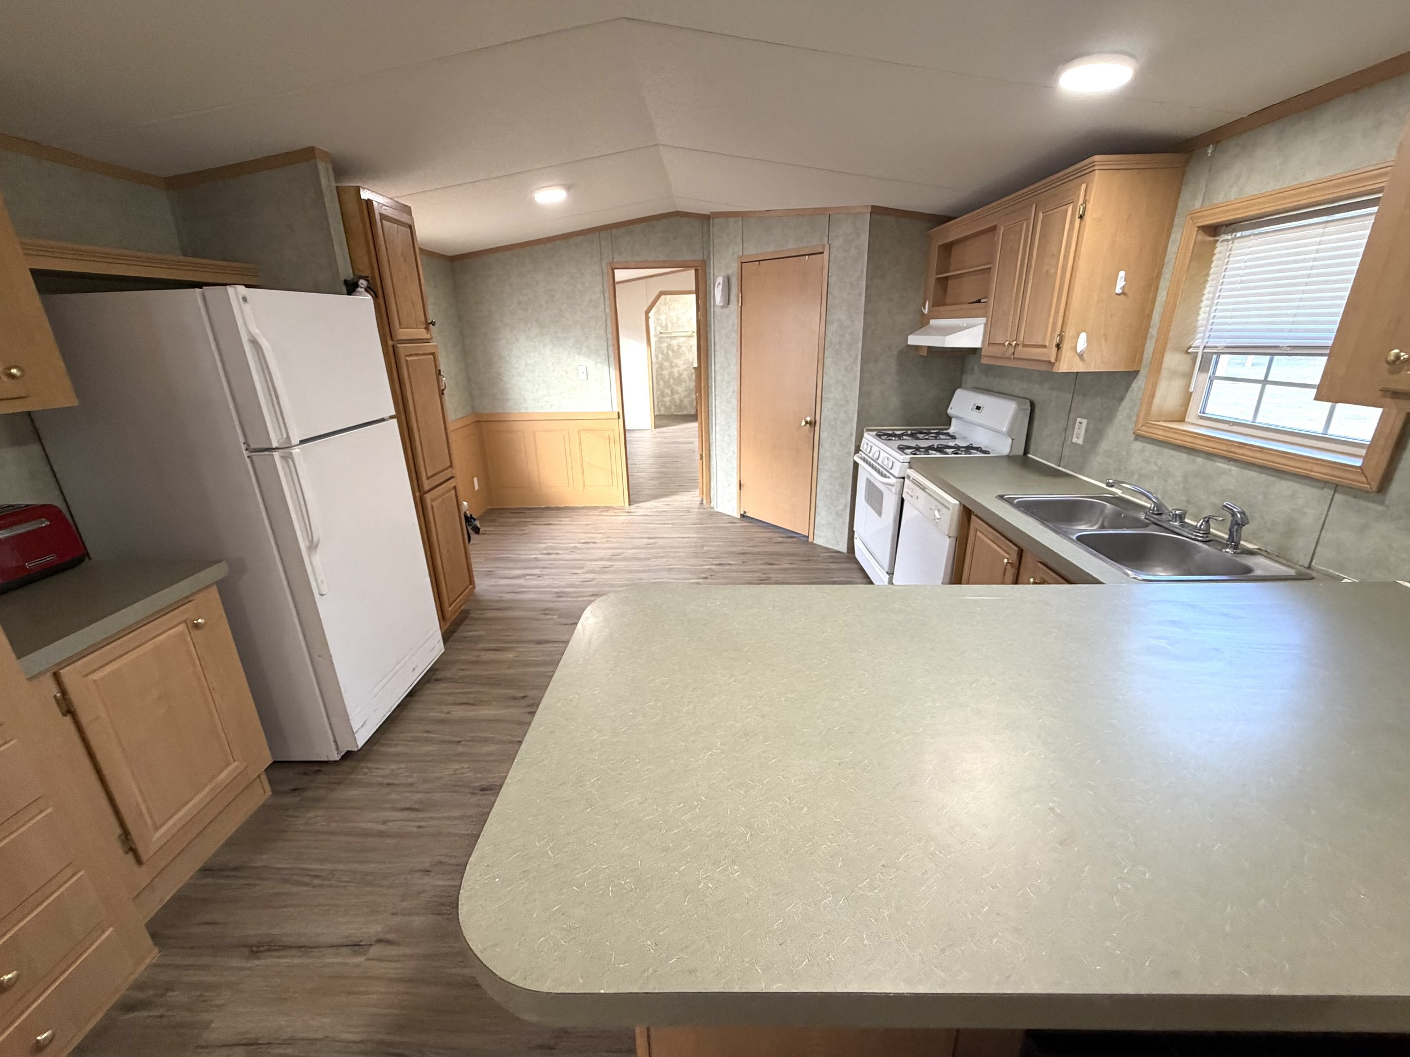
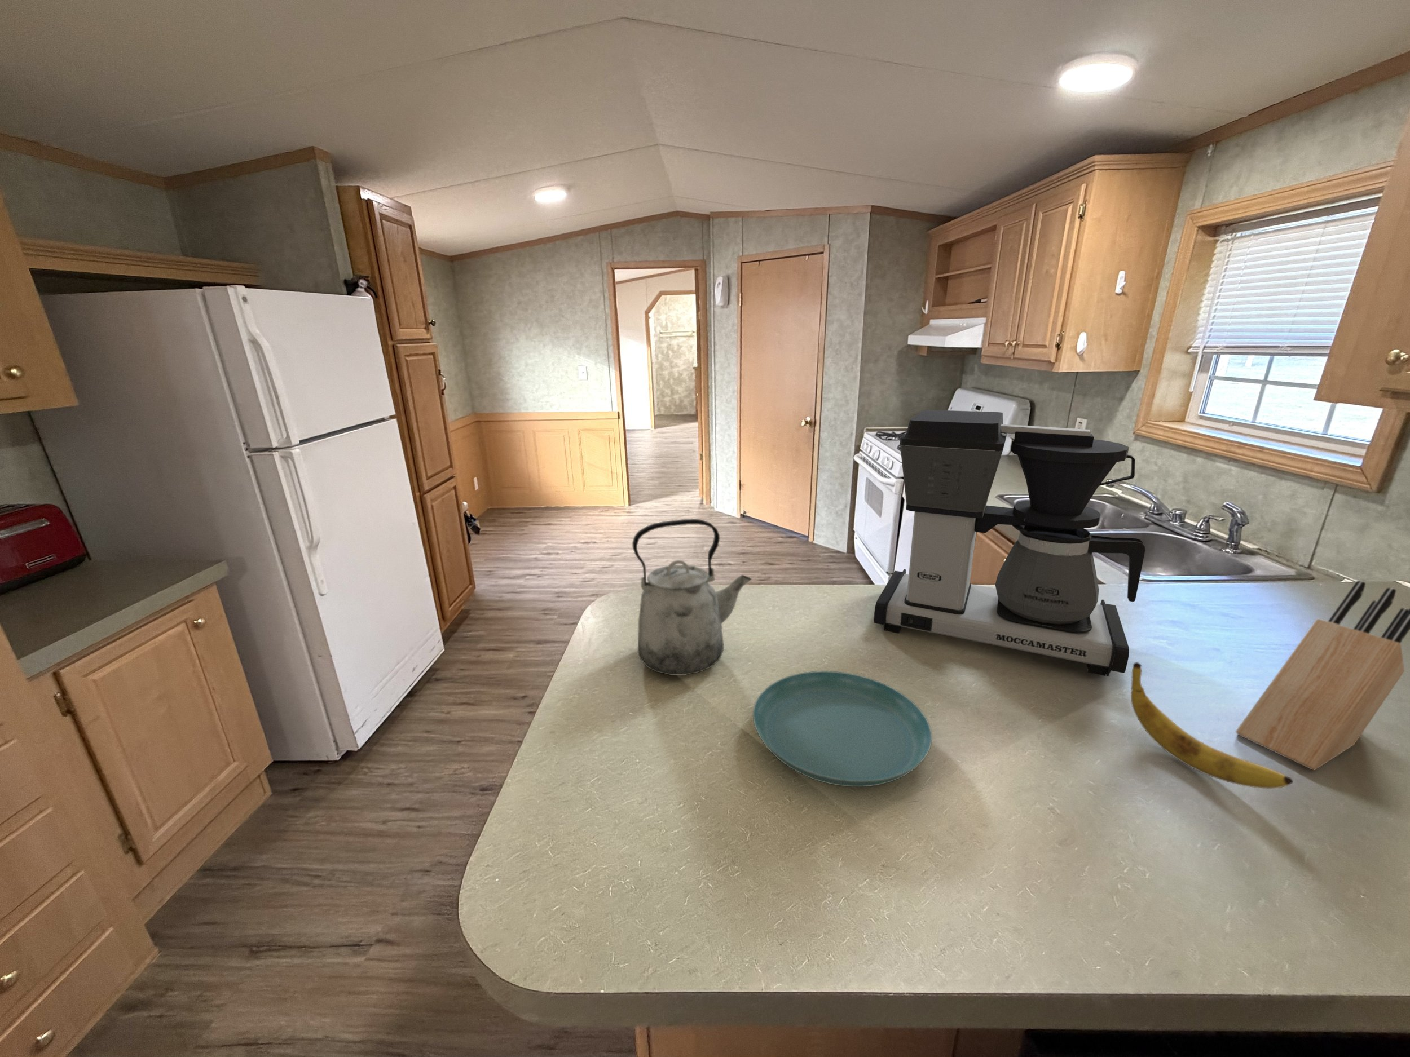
+ kettle [632,519,753,676]
+ banana [1130,662,1293,789]
+ knife block [1236,580,1410,771]
+ coffee maker [874,410,1146,677]
+ saucer [753,671,933,787]
